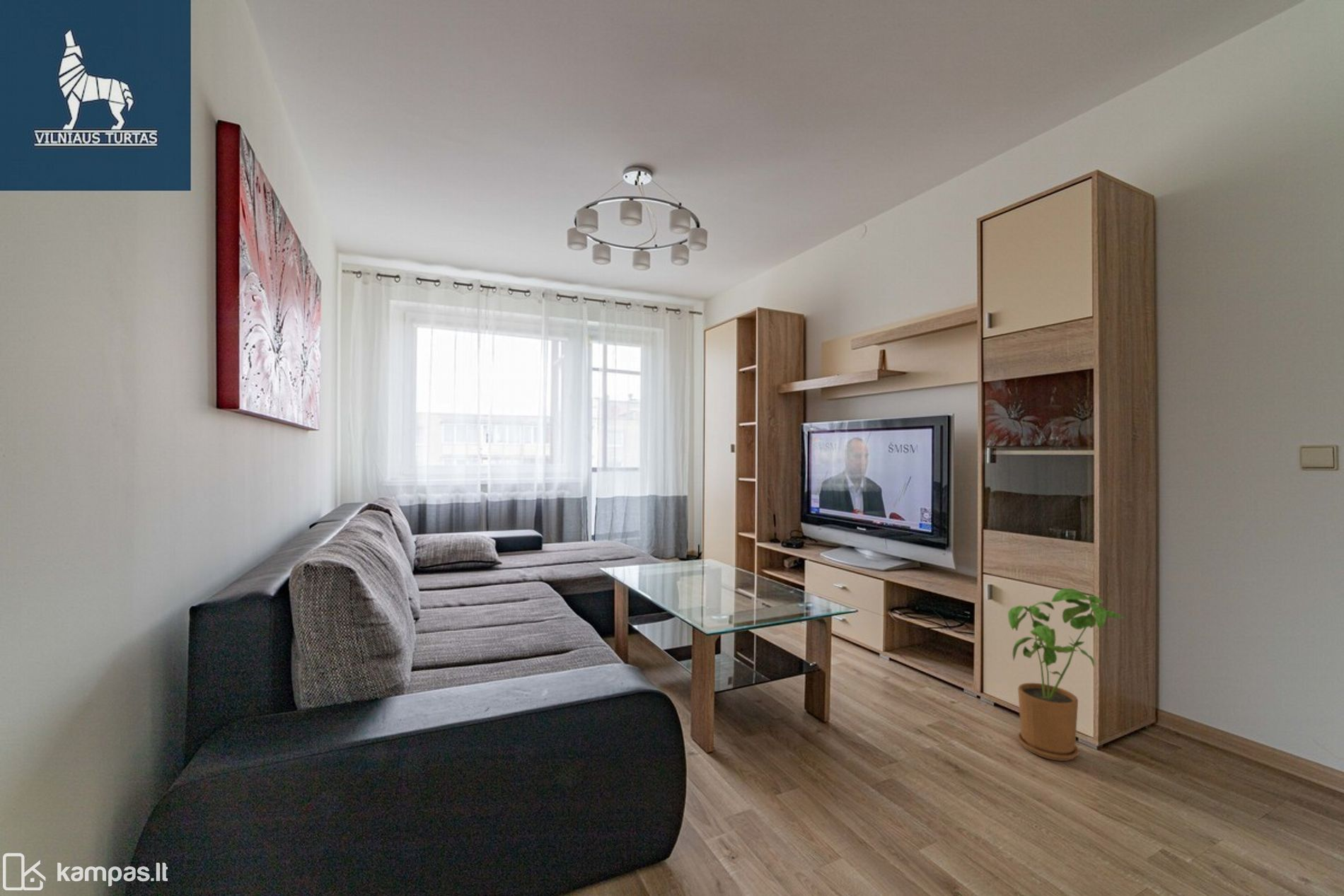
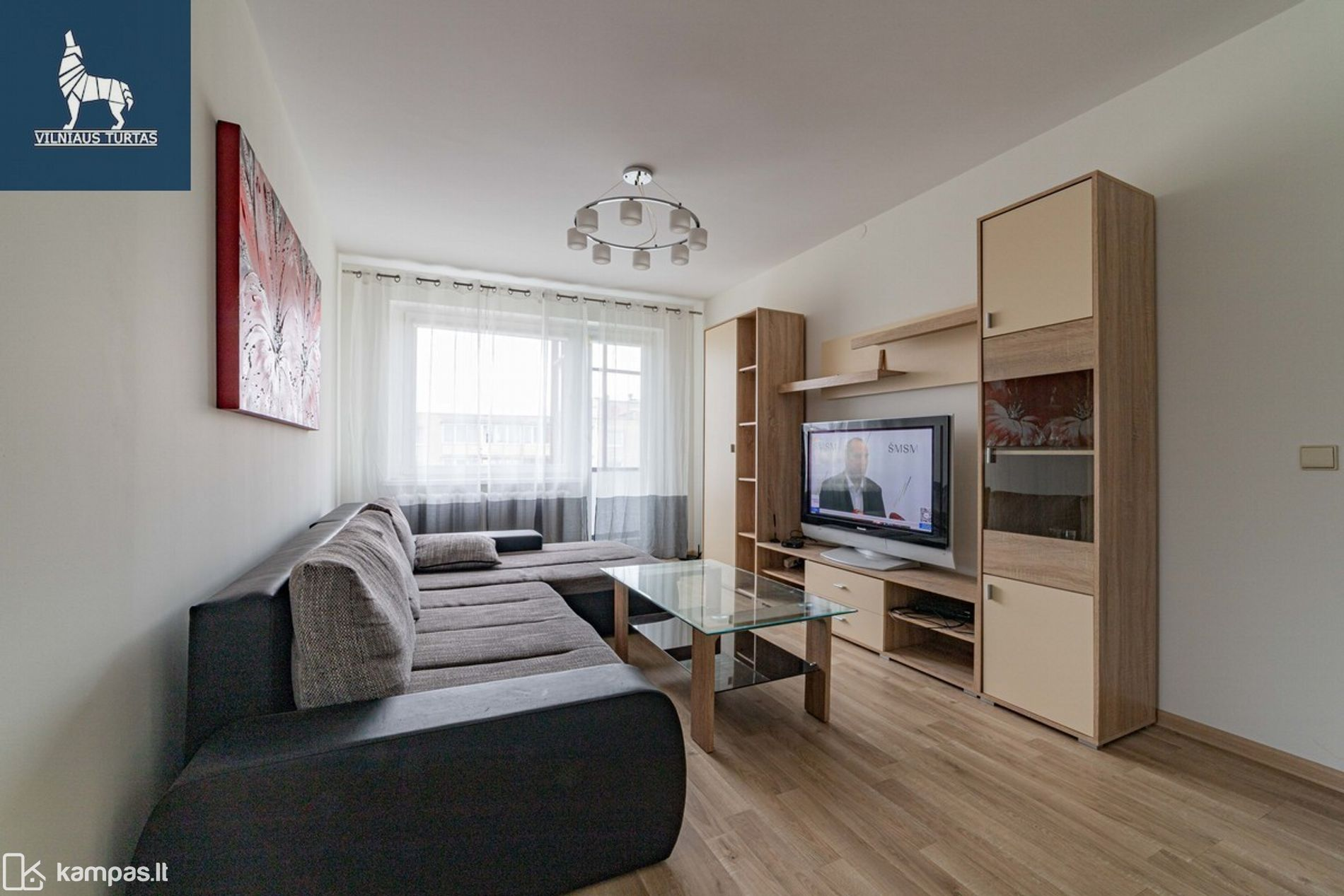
- house plant [1007,588,1126,762]
